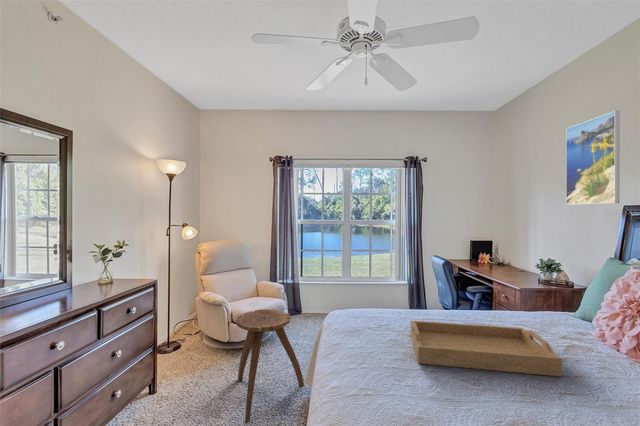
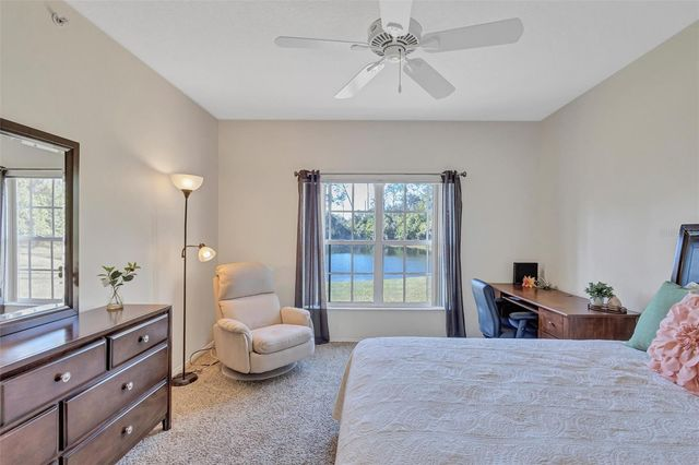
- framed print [565,110,620,206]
- serving tray [409,319,563,378]
- stool [235,308,305,424]
